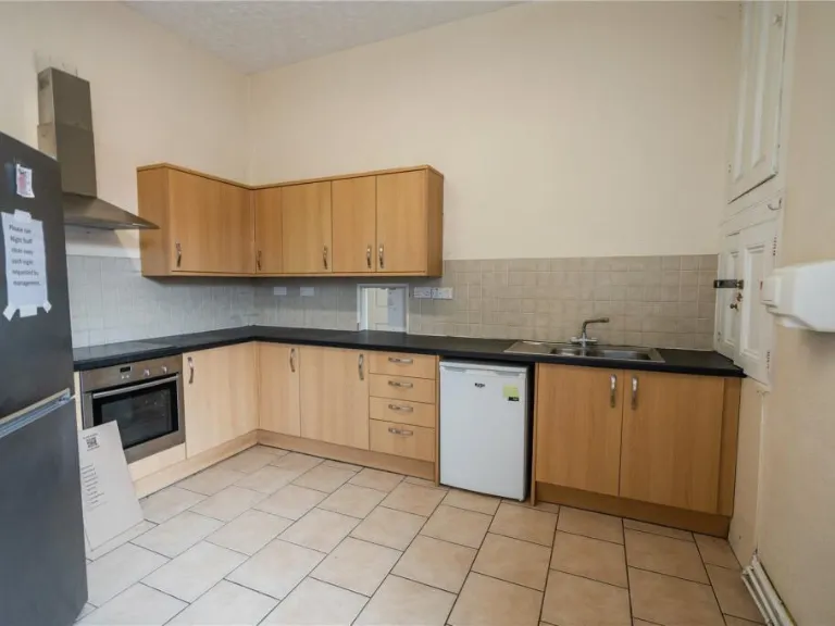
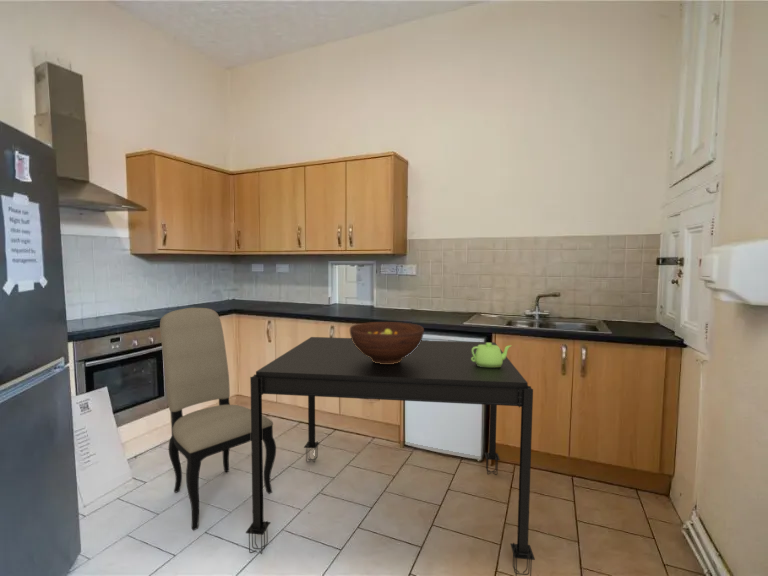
+ dining table [245,336,536,576]
+ teapot [471,343,513,367]
+ fruit bowl [349,321,425,364]
+ dining chair [159,307,277,531]
